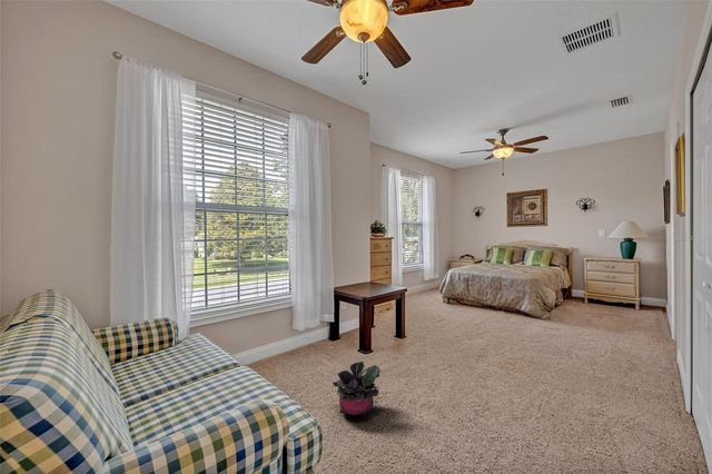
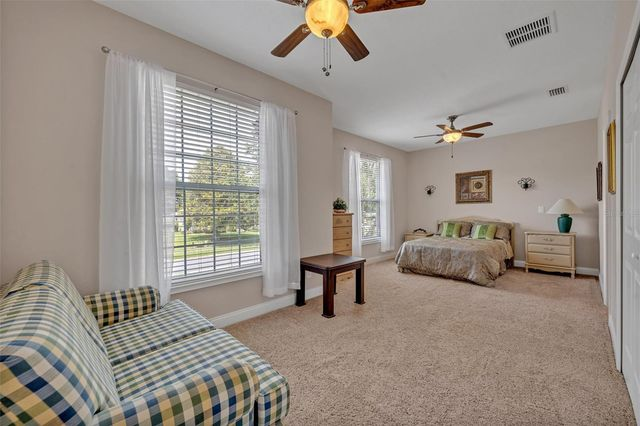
- potted plant [332,361,382,417]
